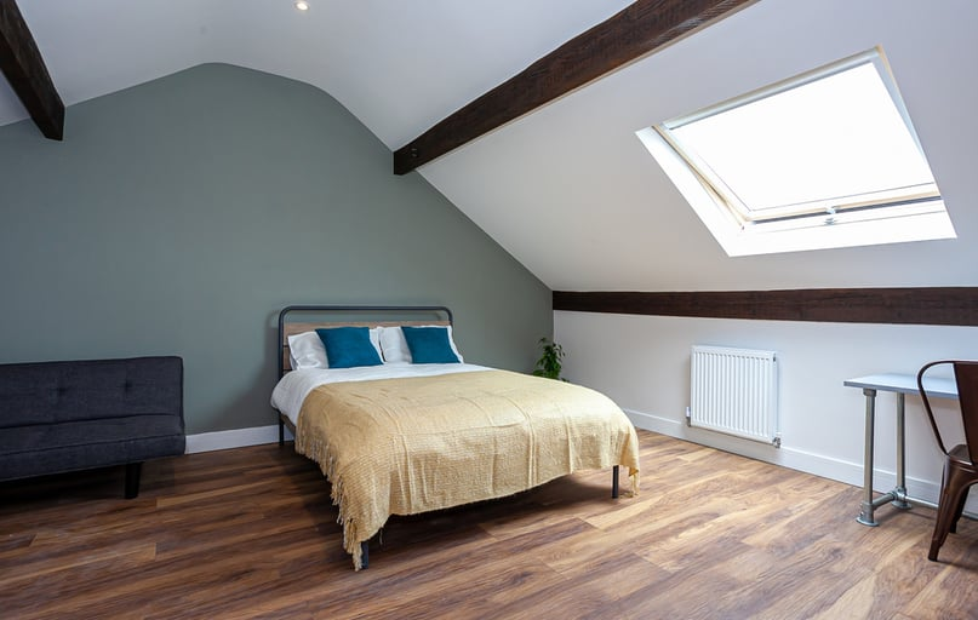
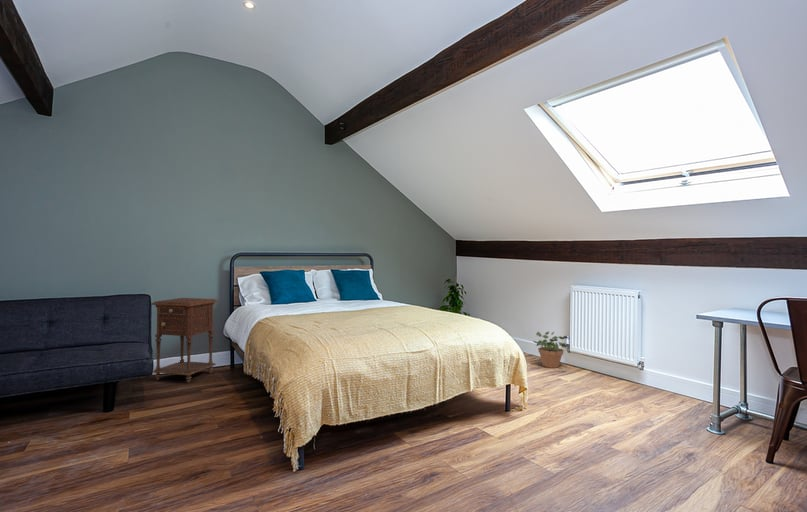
+ potted plant [532,330,569,369]
+ nightstand [151,297,219,384]
